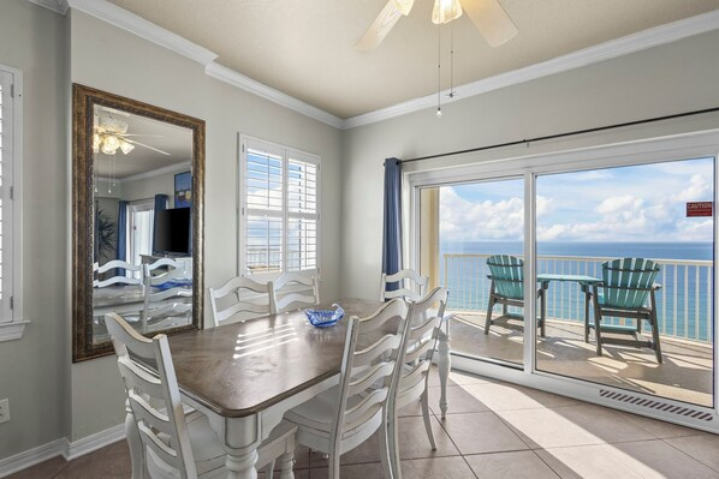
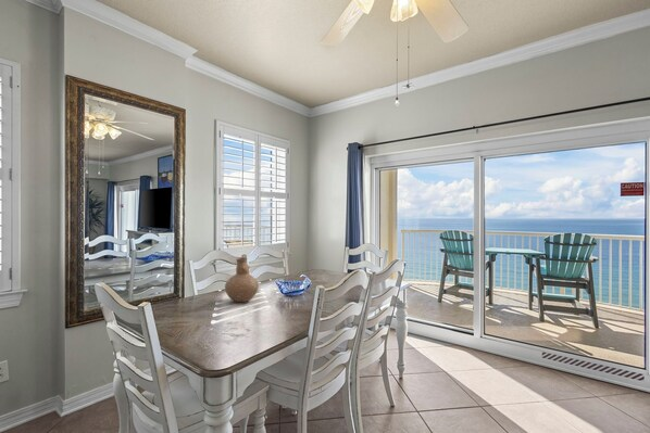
+ vase [224,256,260,303]
